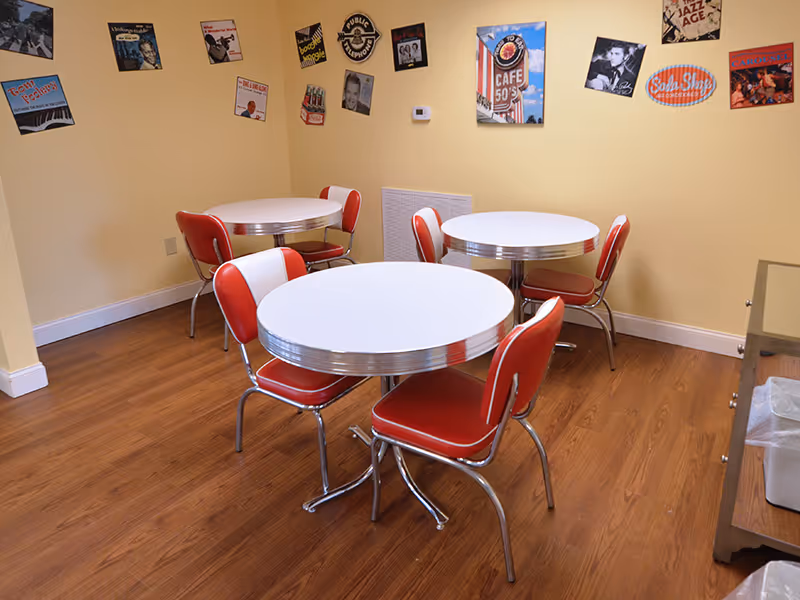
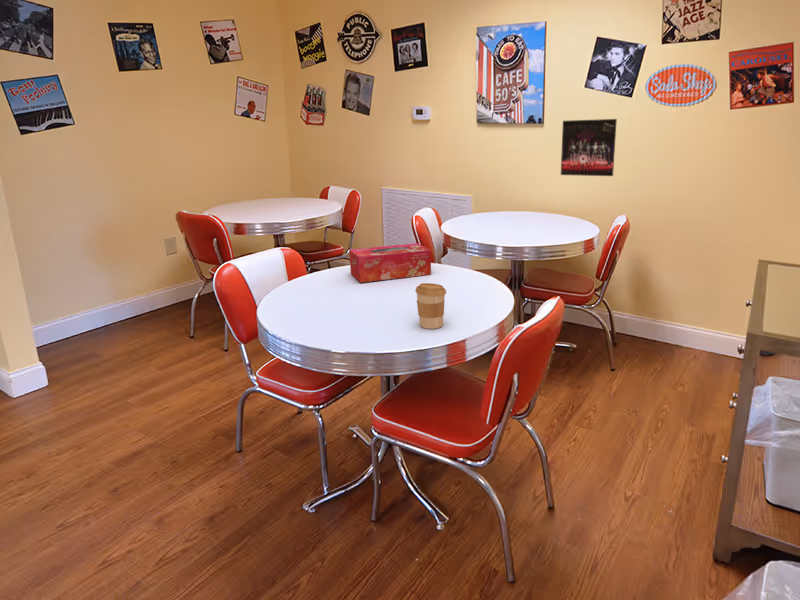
+ tissue box [348,242,432,283]
+ album cover [560,118,618,177]
+ coffee cup [415,282,447,330]
